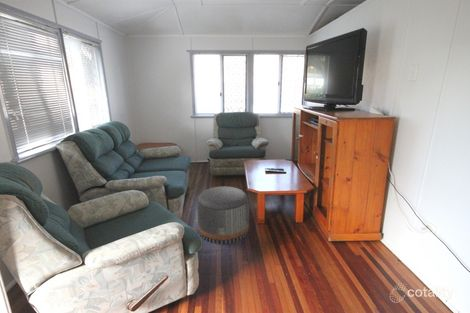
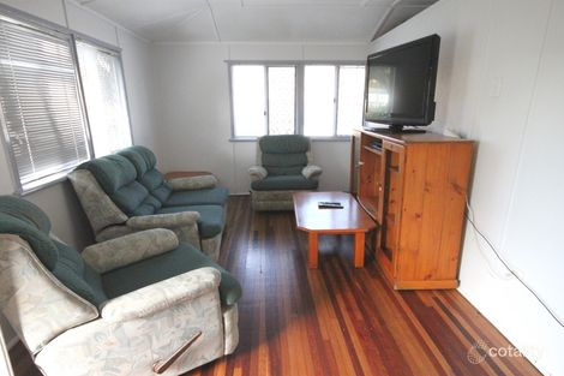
- pouf [196,185,250,245]
